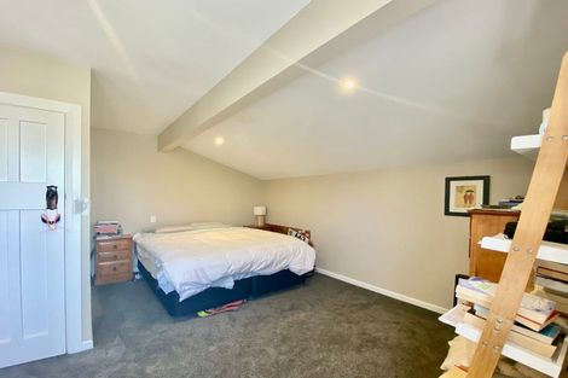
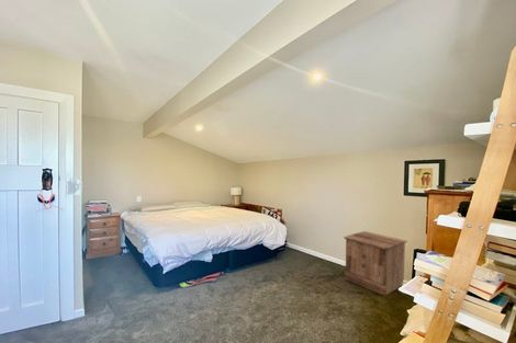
+ nightstand [343,230,408,297]
